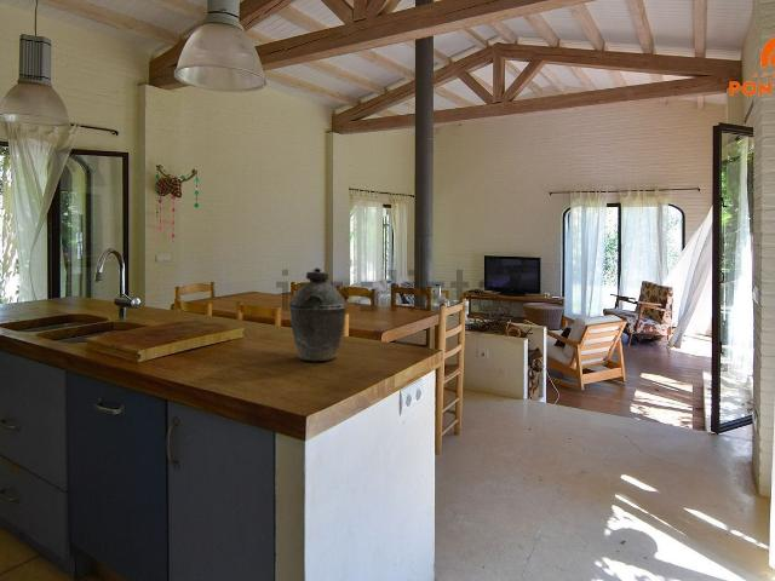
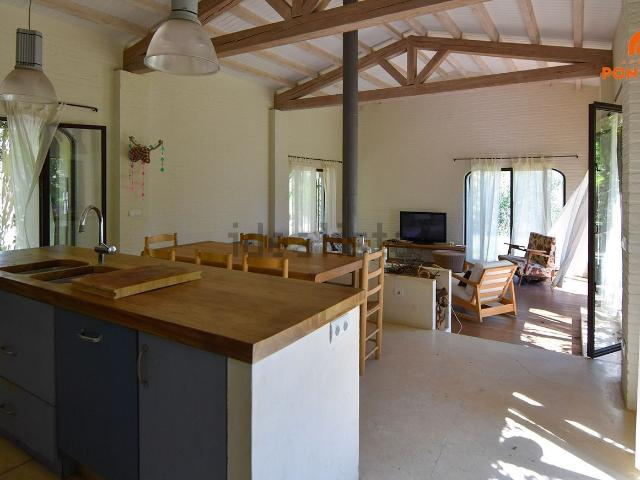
- kettle [288,266,348,362]
